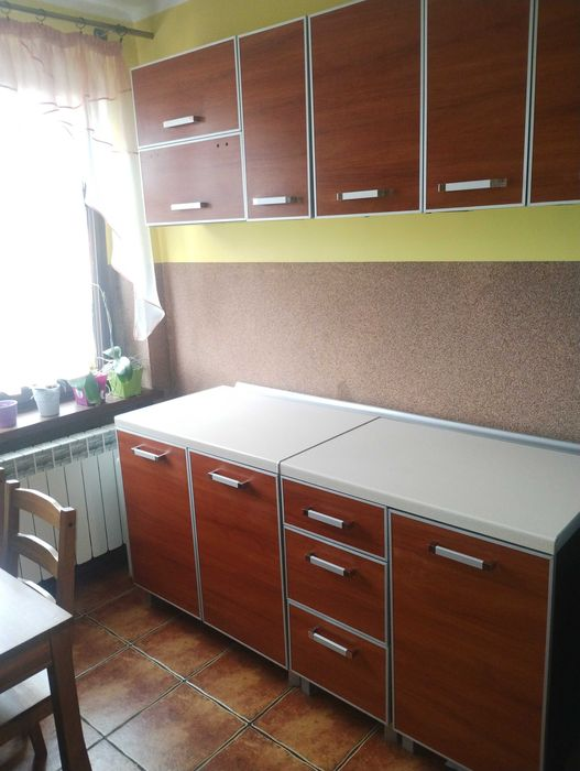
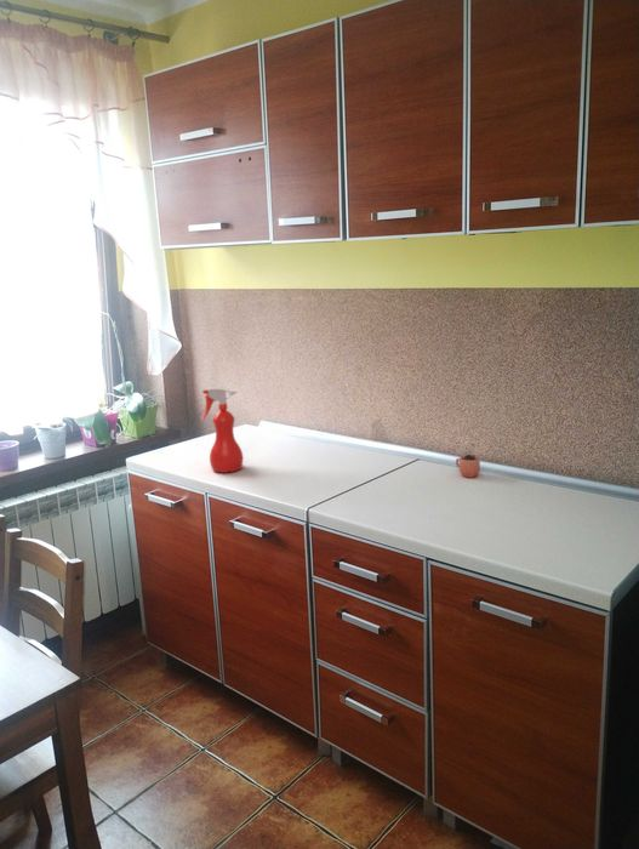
+ spray bottle [200,388,244,474]
+ cocoa [455,443,481,479]
